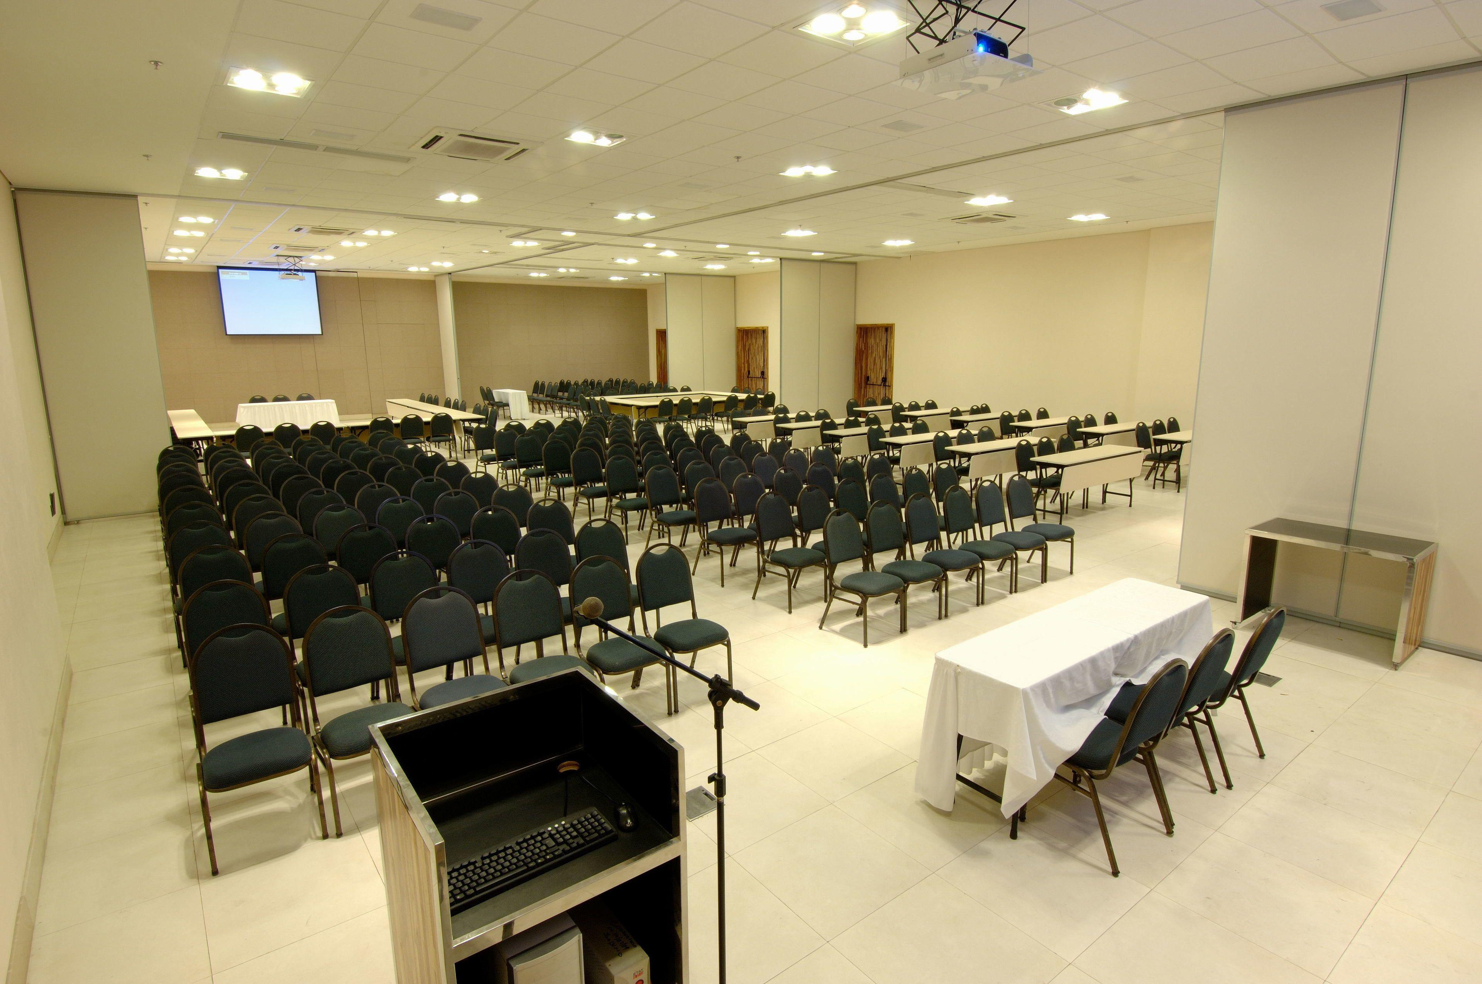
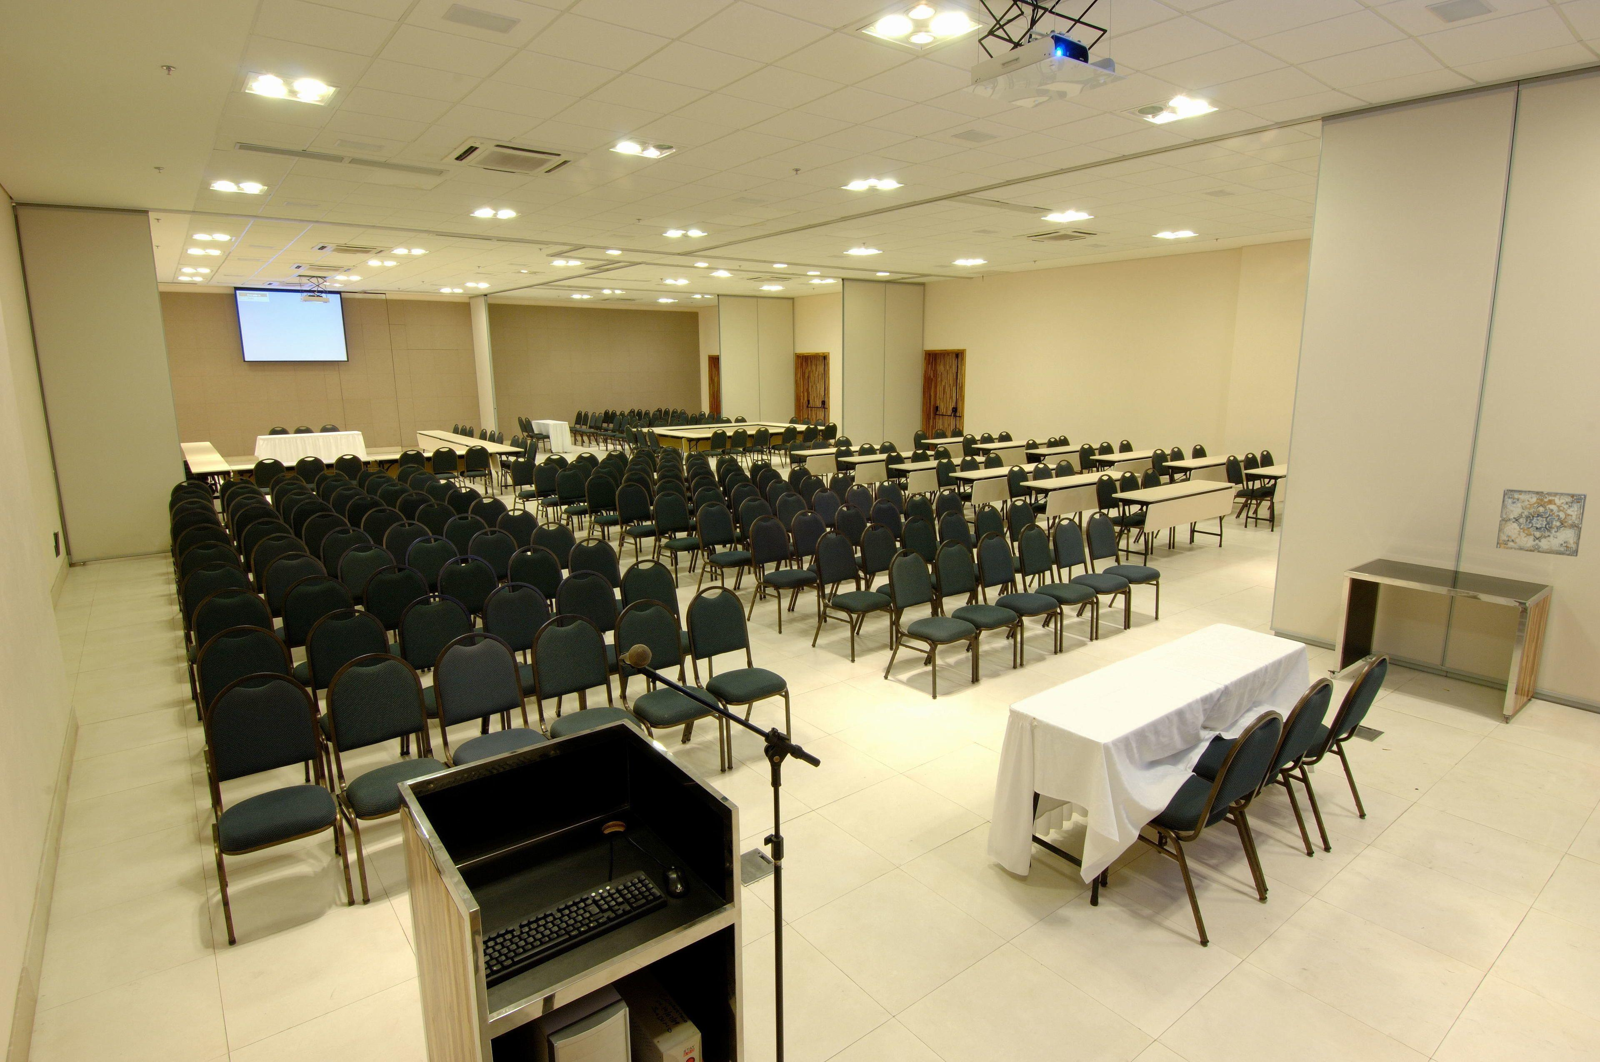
+ wall art [1496,488,1587,557]
